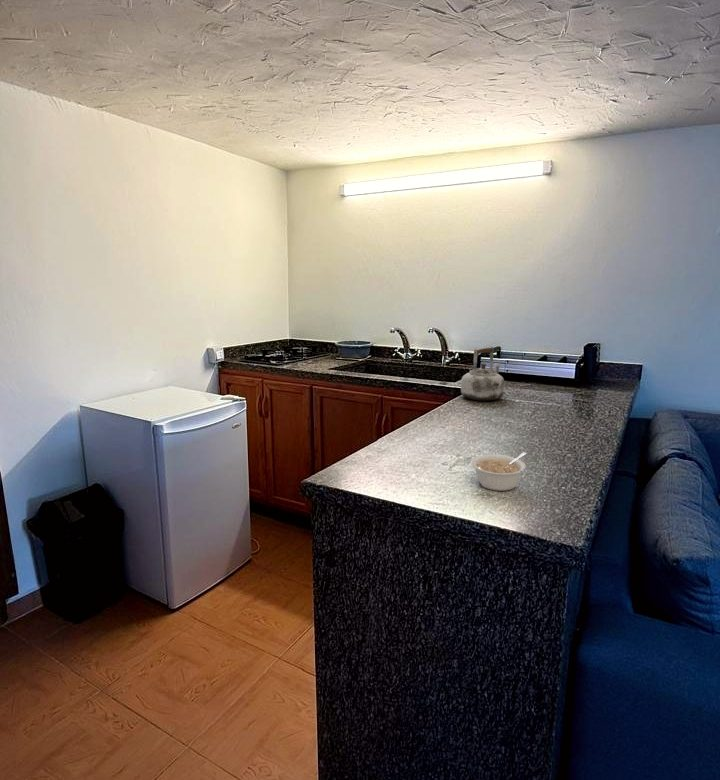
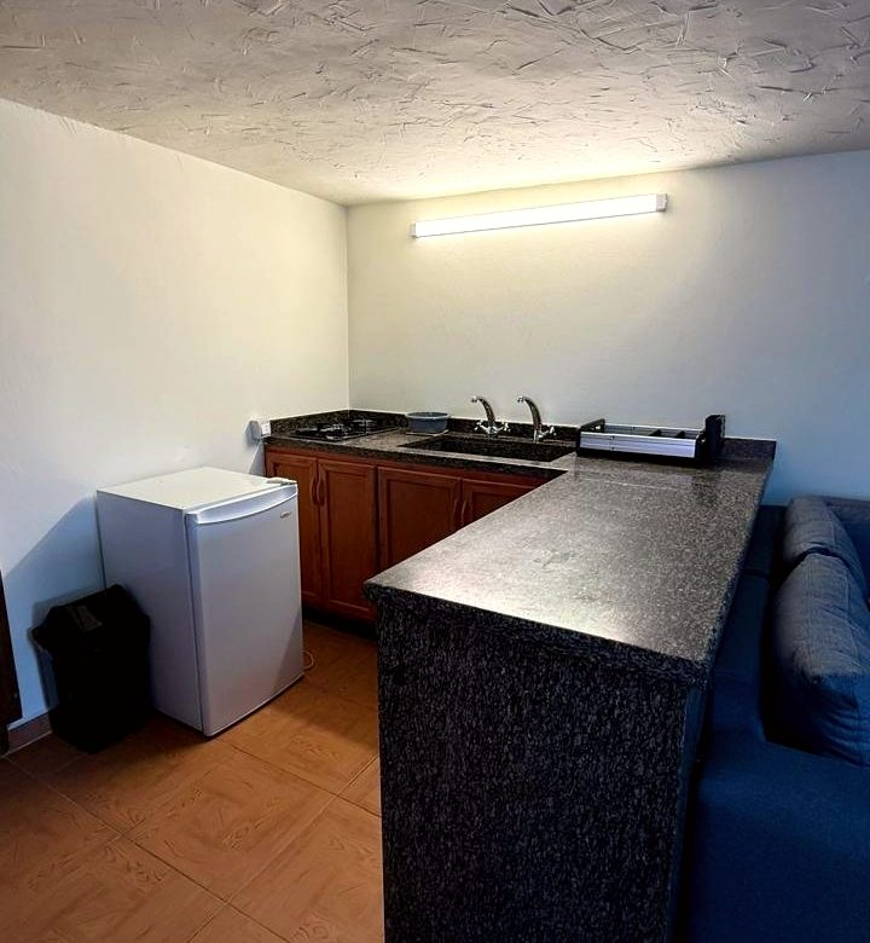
- kettle [460,346,505,402]
- legume [470,452,528,492]
